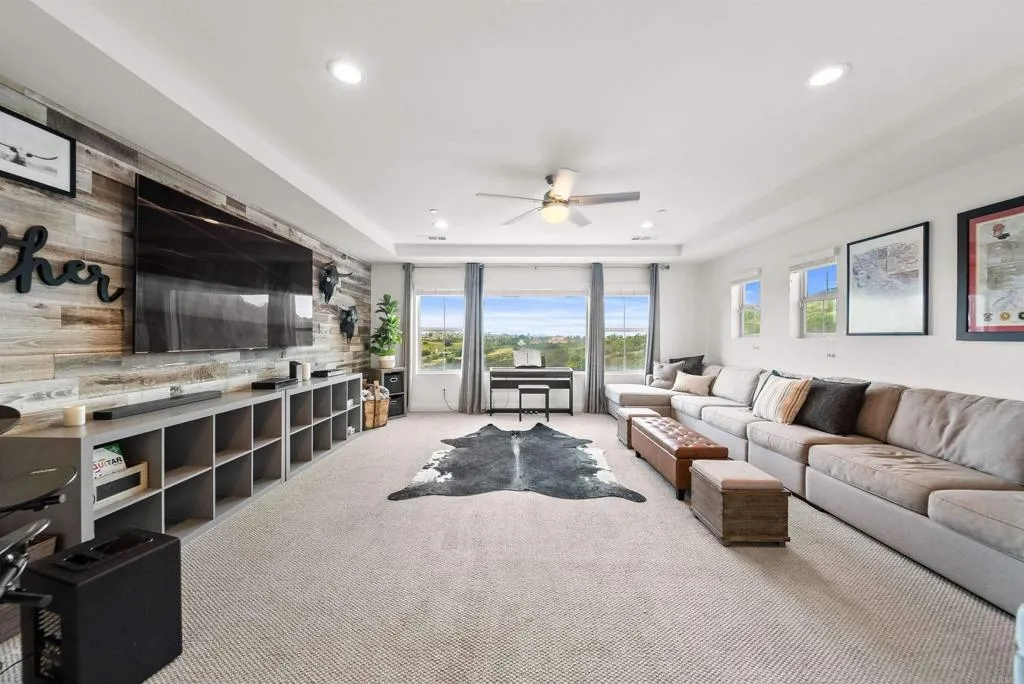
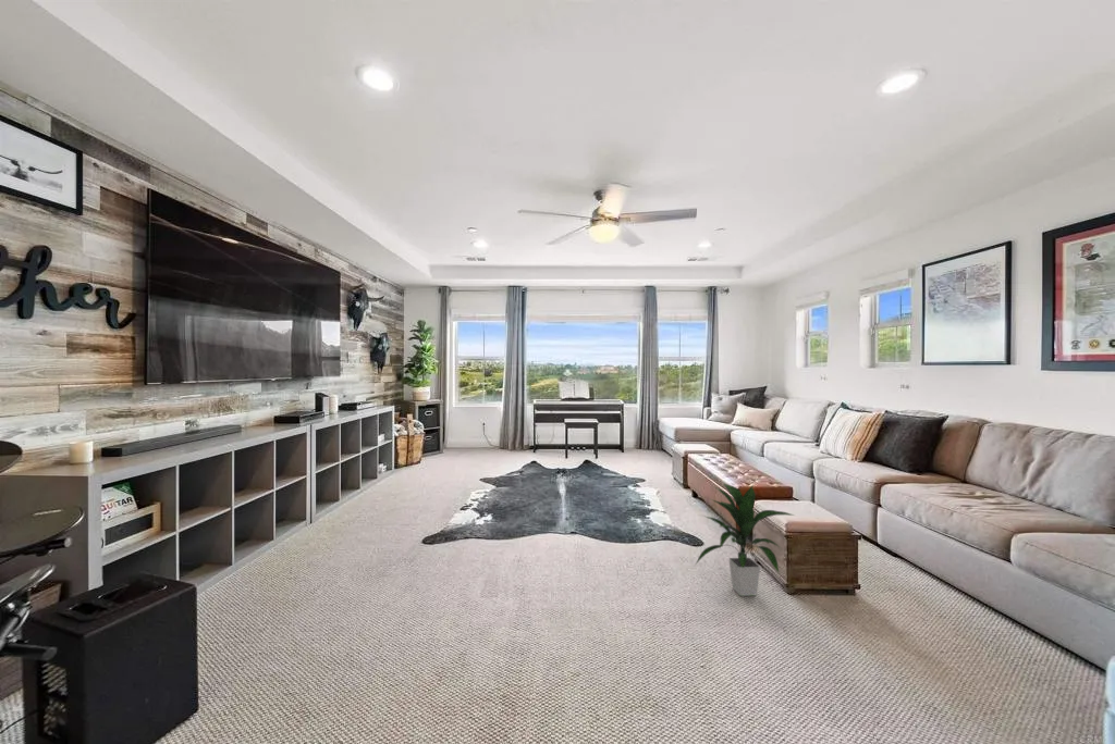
+ indoor plant [694,483,796,597]
